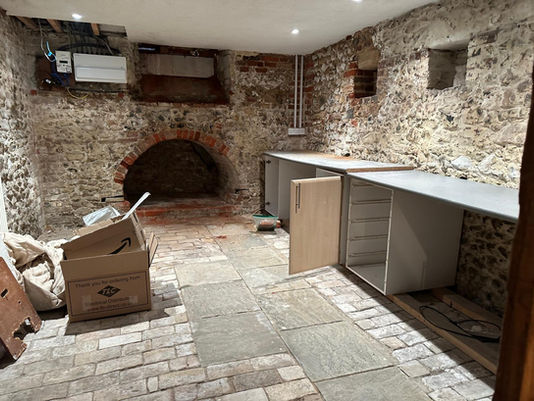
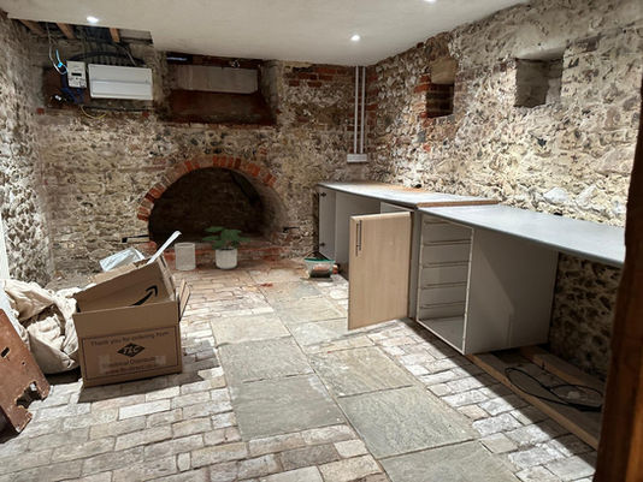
+ wastebasket [173,242,197,272]
+ potted plant [200,226,253,270]
